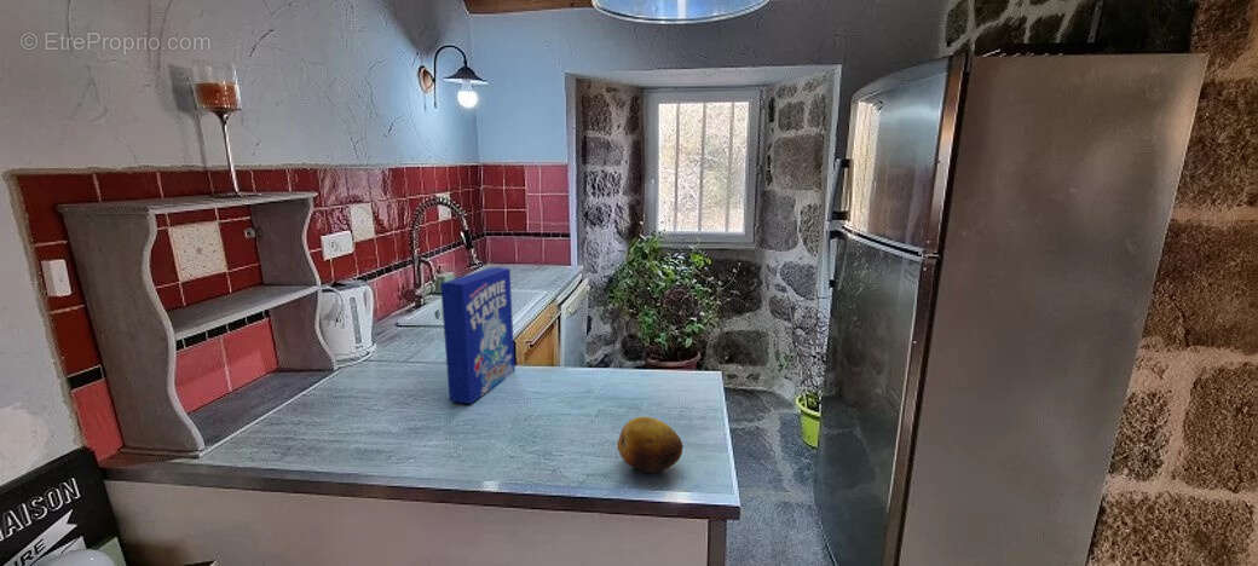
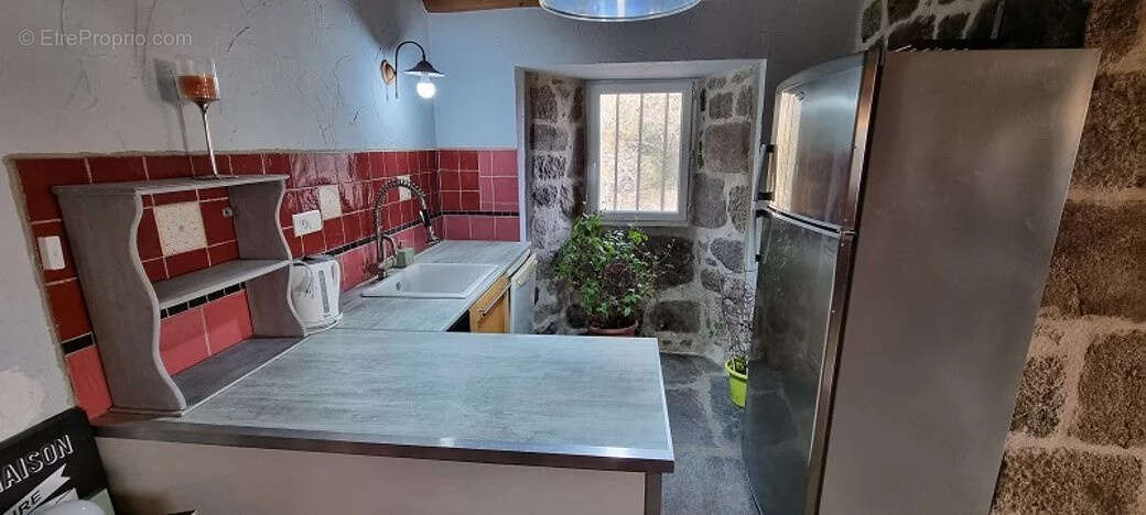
- fruit [616,416,683,474]
- cereal box [439,266,517,405]
